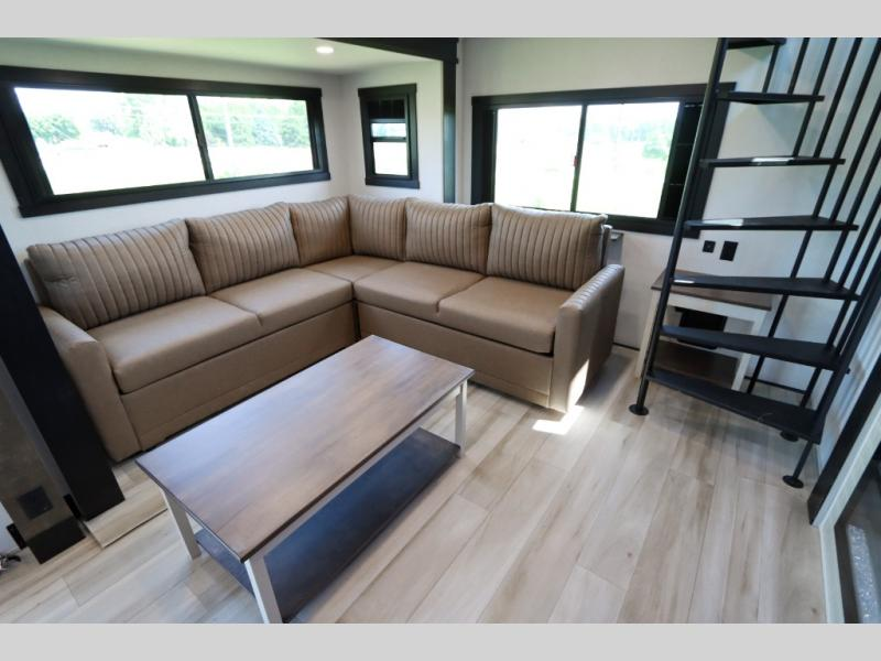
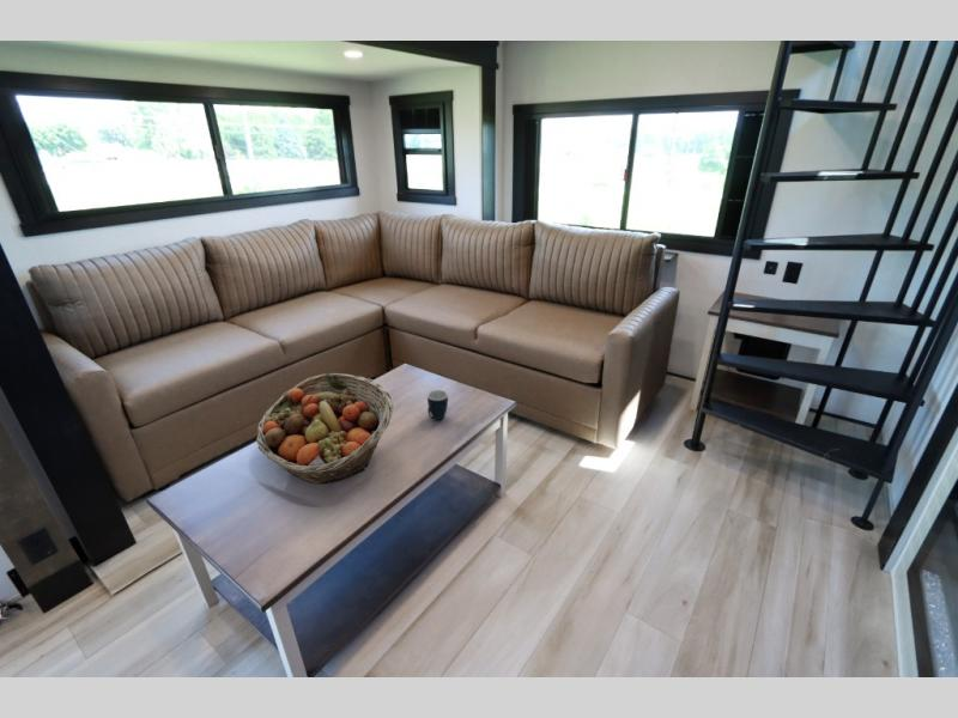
+ fruit basket [255,372,394,485]
+ mug [426,389,449,421]
